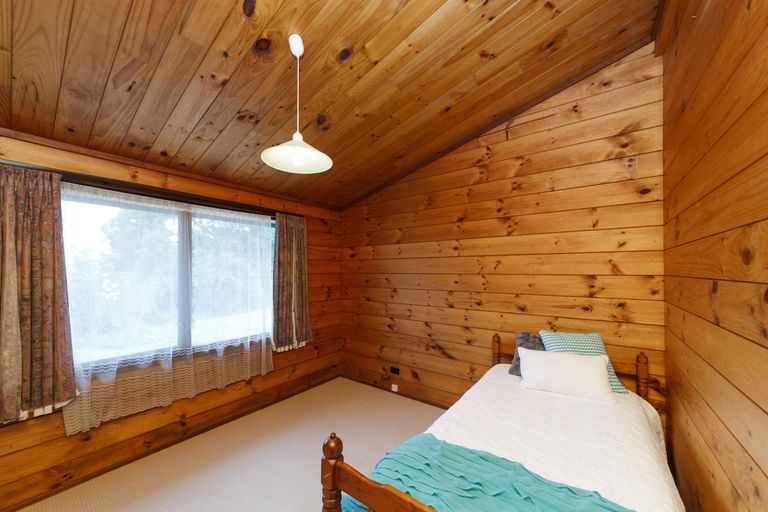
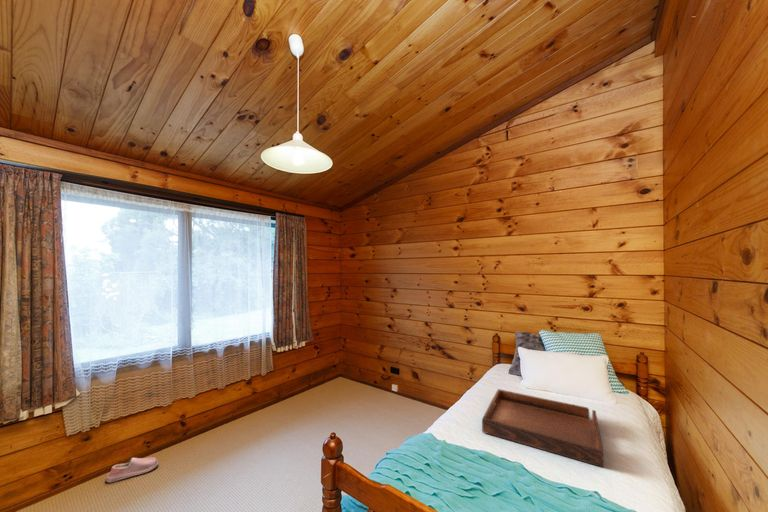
+ shoe [105,456,159,484]
+ serving tray [481,388,604,468]
